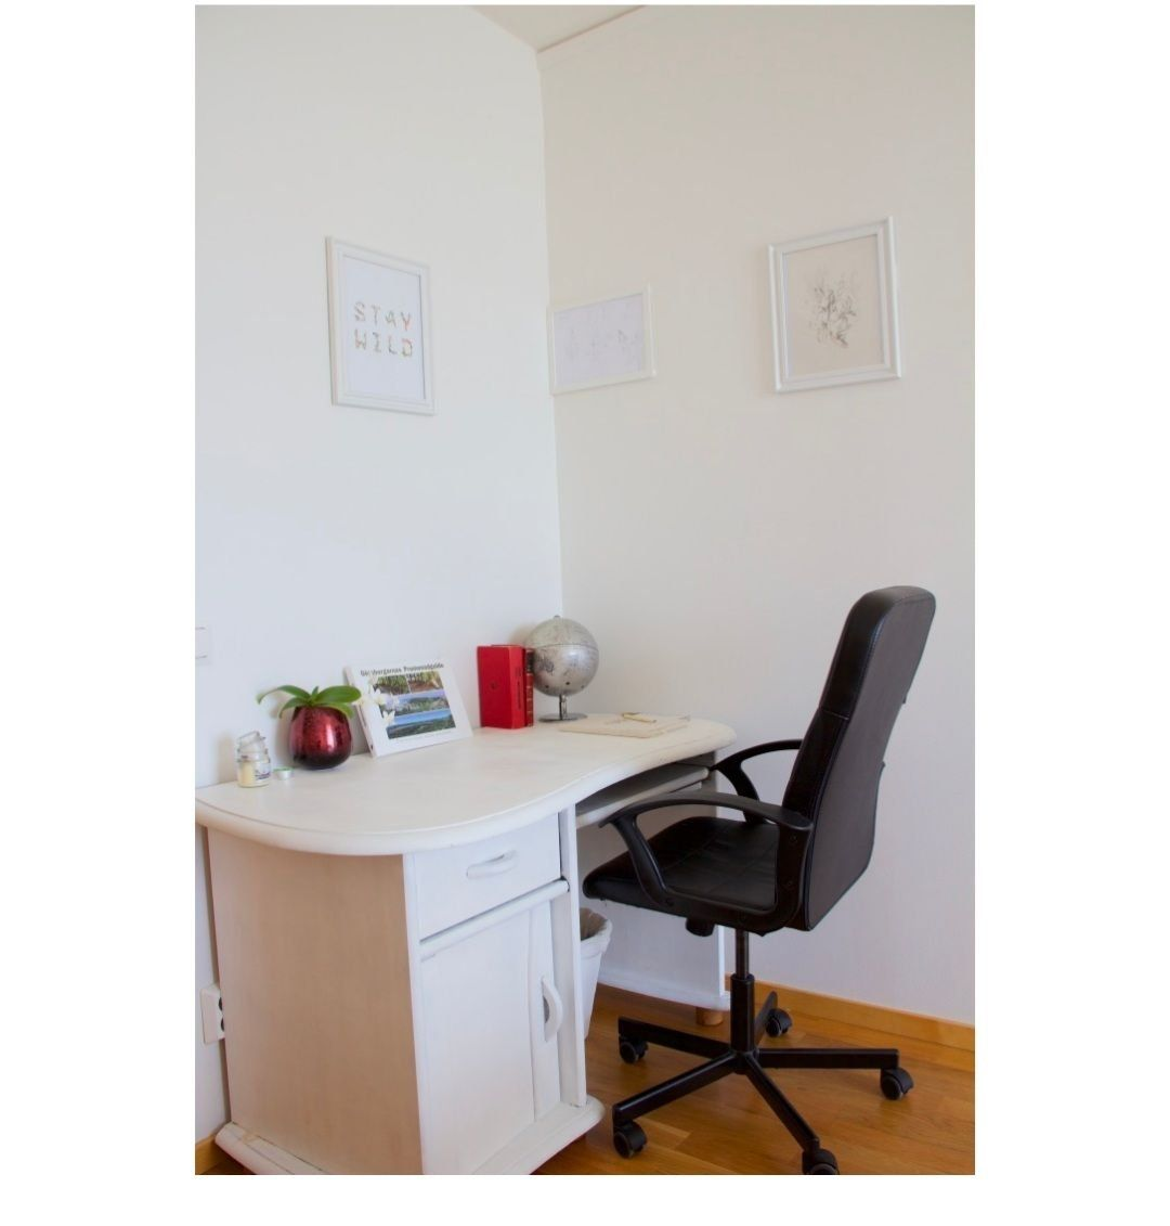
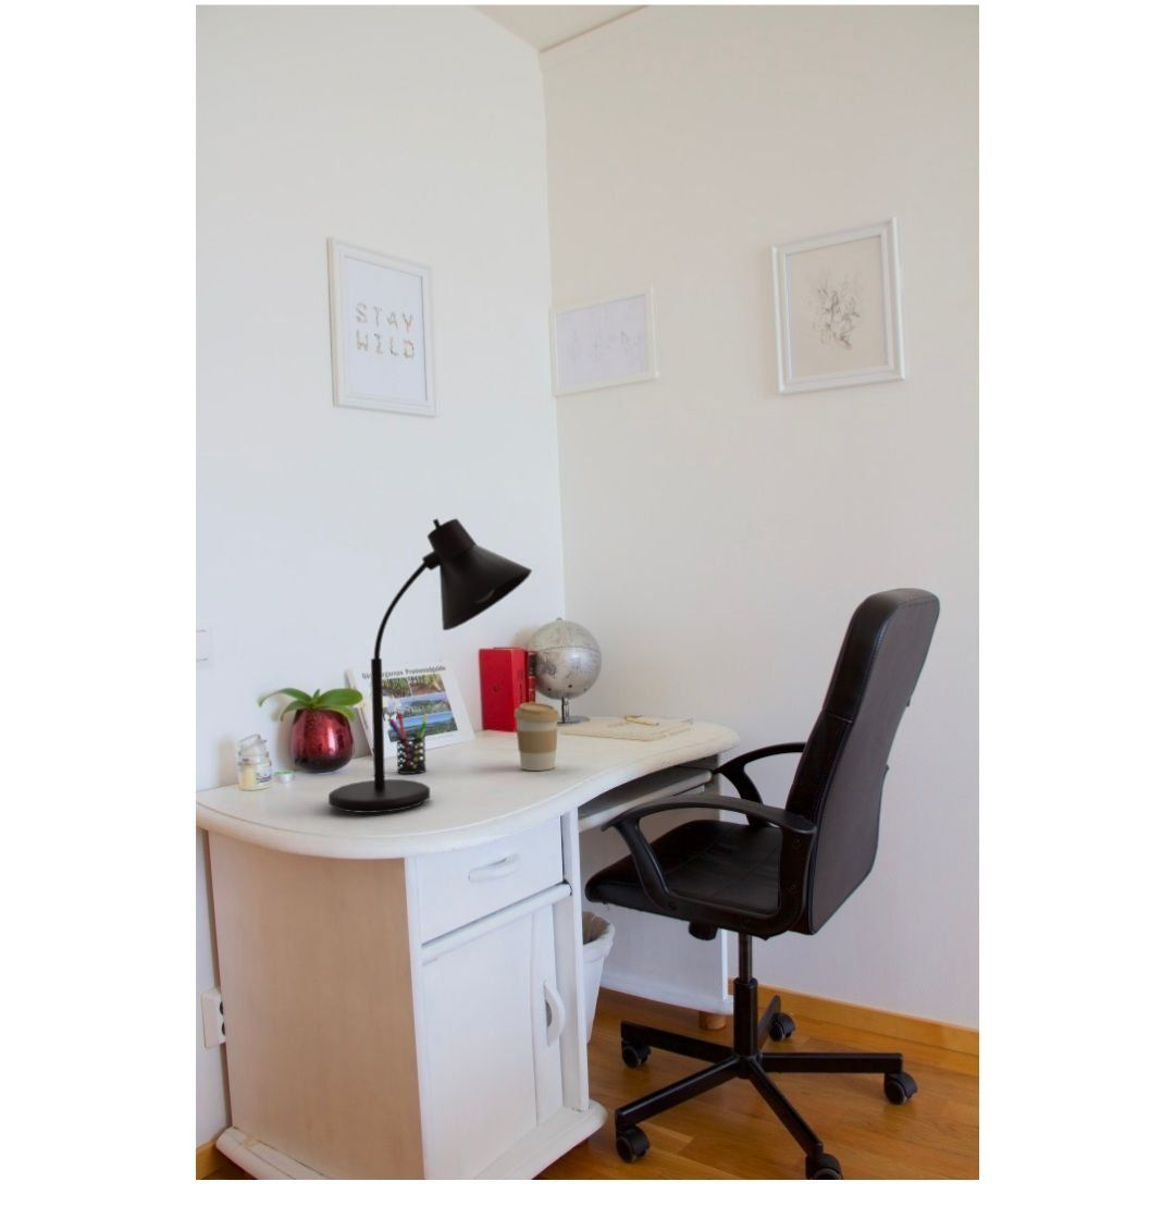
+ desk lamp [328,517,533,814]
+ pen holder [386,712,429,775]
+ coffee cup [513,702,561,772]
